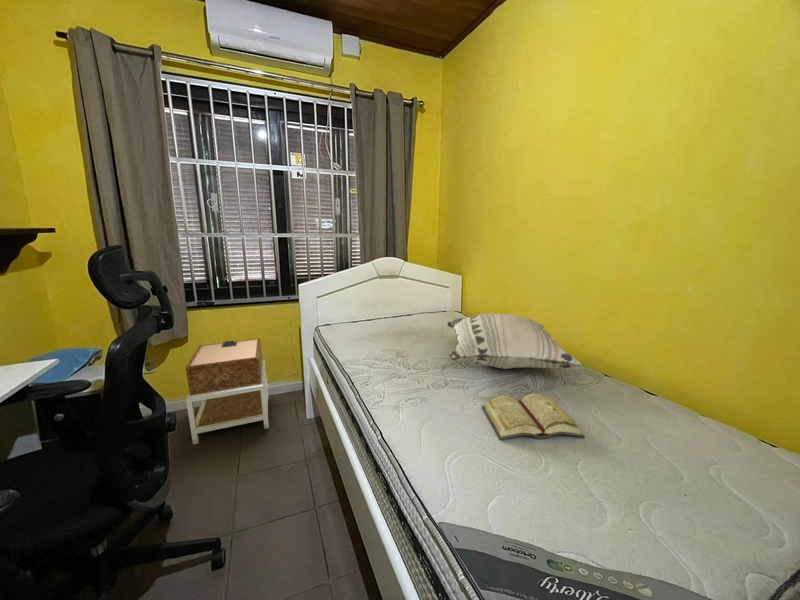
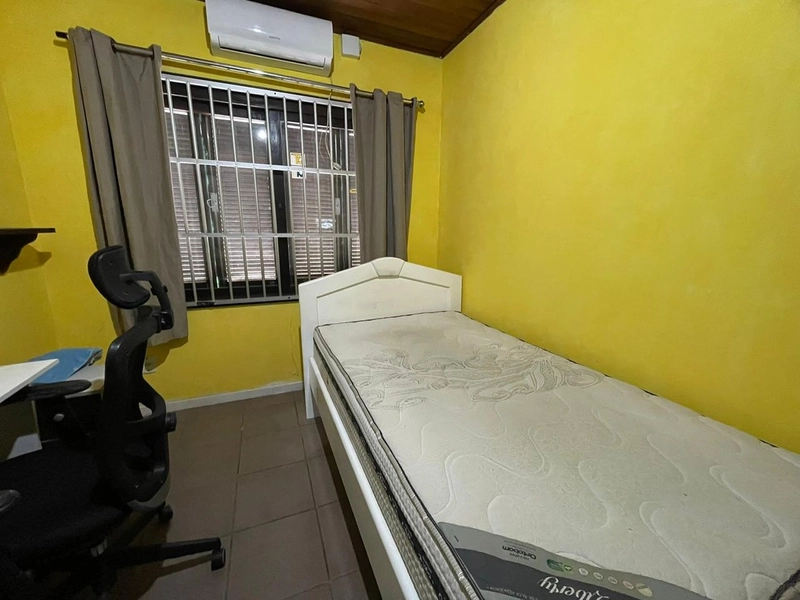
- decorative pillow [446,313,584,370]
- diary [481,393,586,441]
- nightstand [185,338,270,445]
